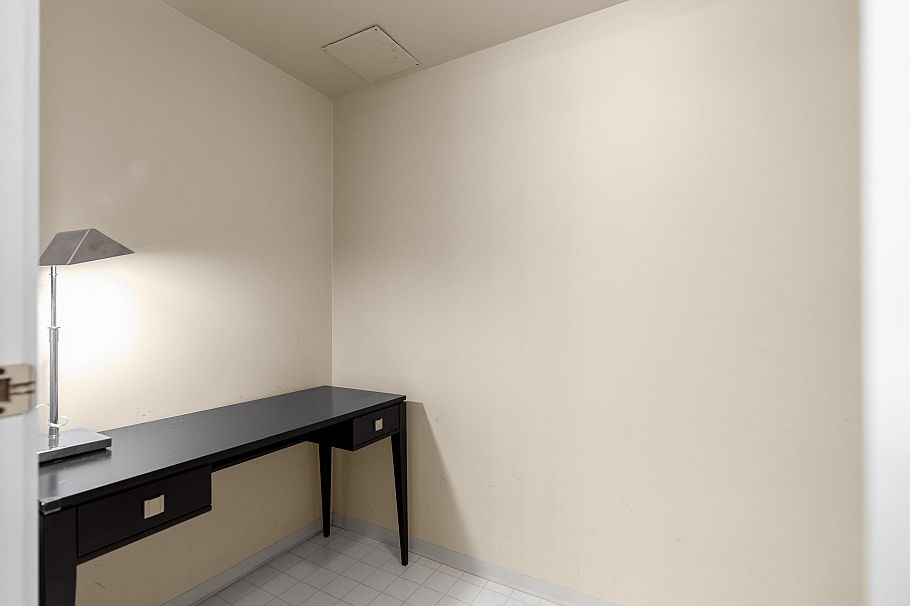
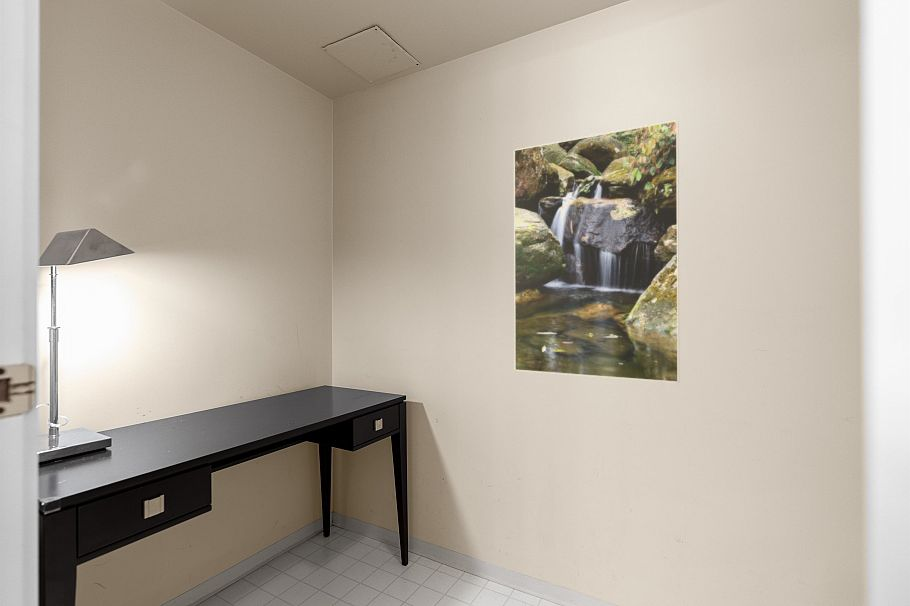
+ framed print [513,119,680,384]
